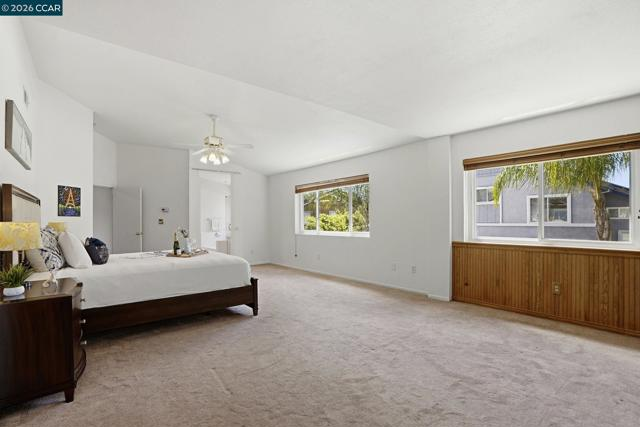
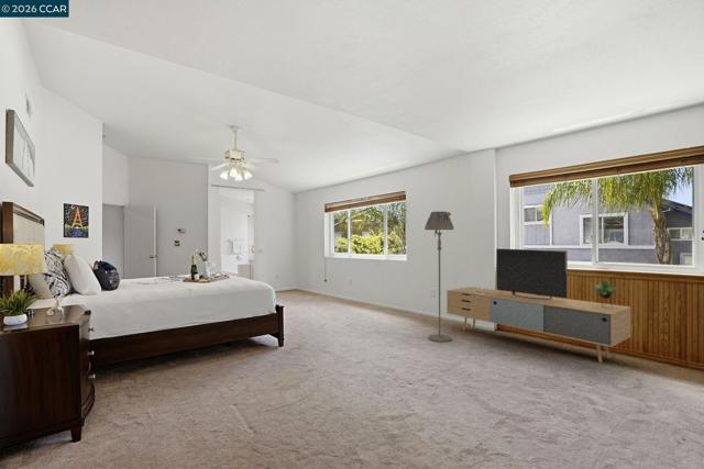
+ floor lamp [424,211,455,343]
+ media console [446,247,631,364]
